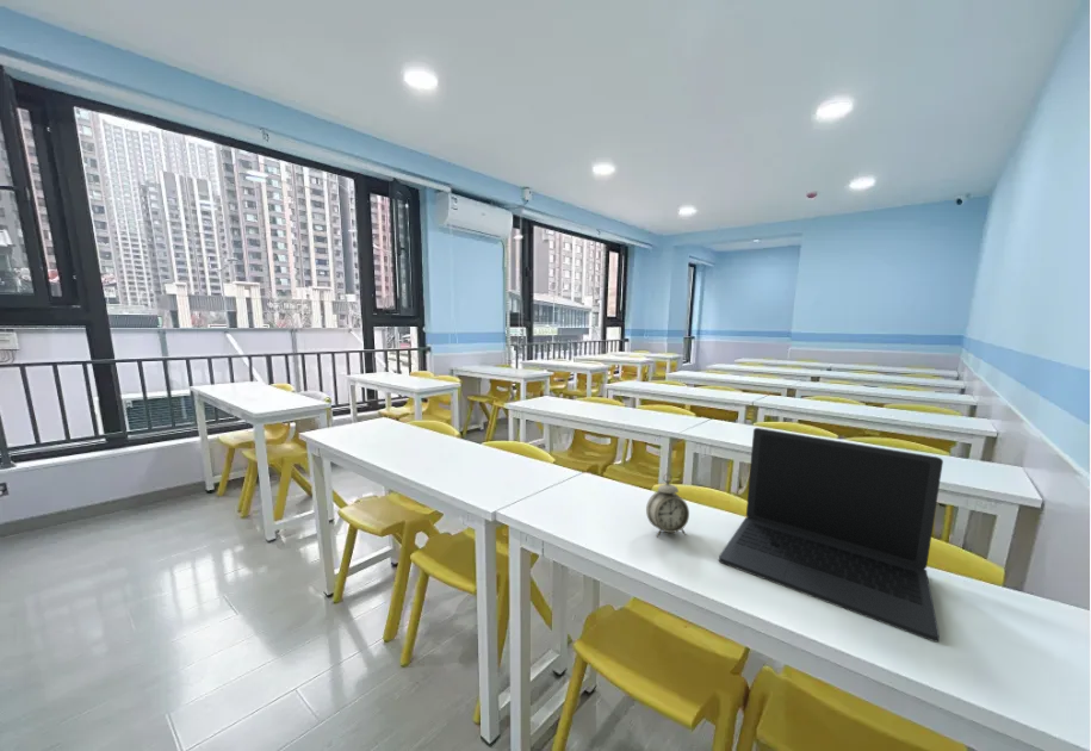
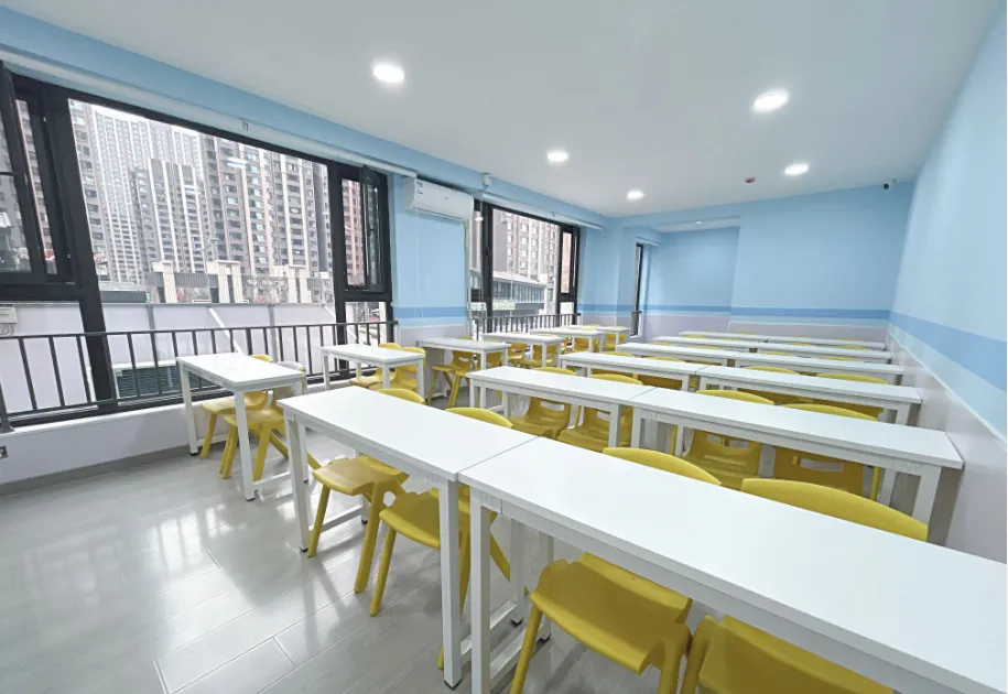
- alarm clock [645,472,690,538]
- laptop [718,427,944,643]
